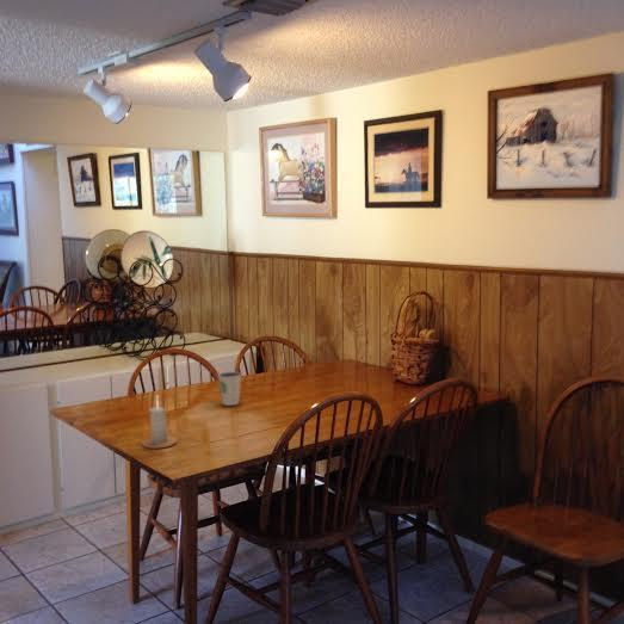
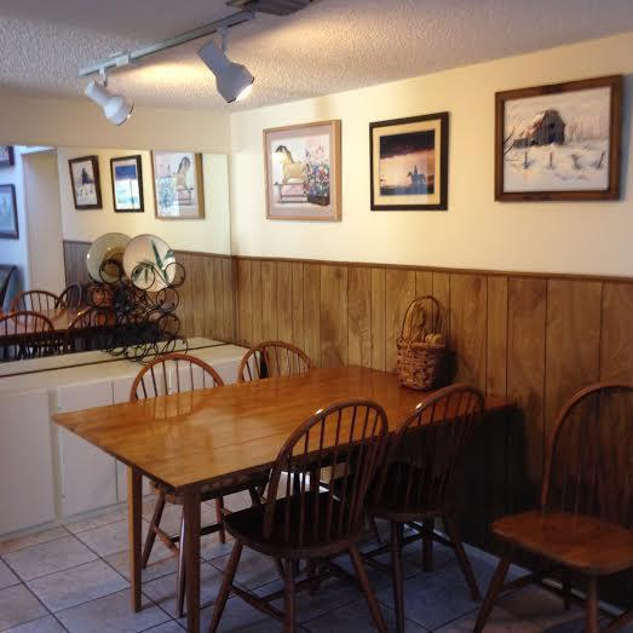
- dixie cup [216,371,242,407]
- candle [141,396,178,450]
